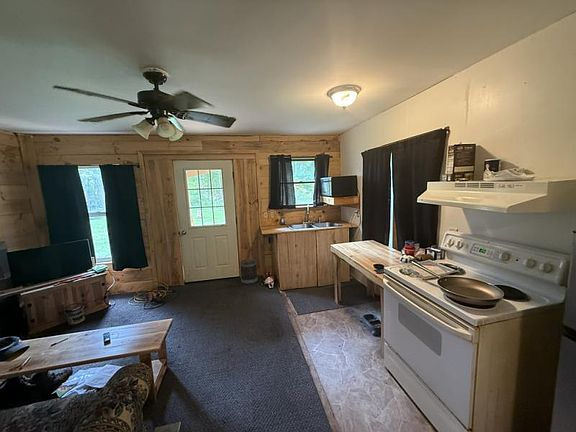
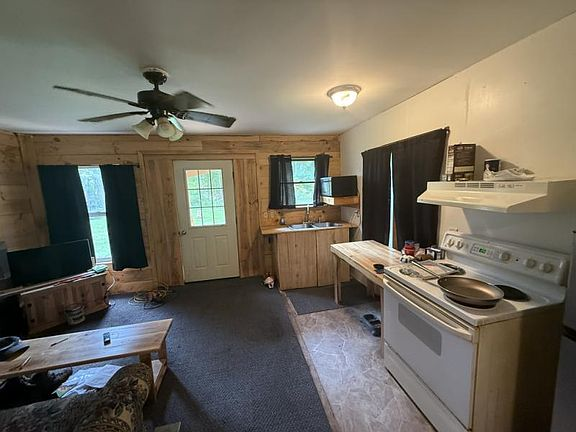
- wastebasket [239,259,259,285]
